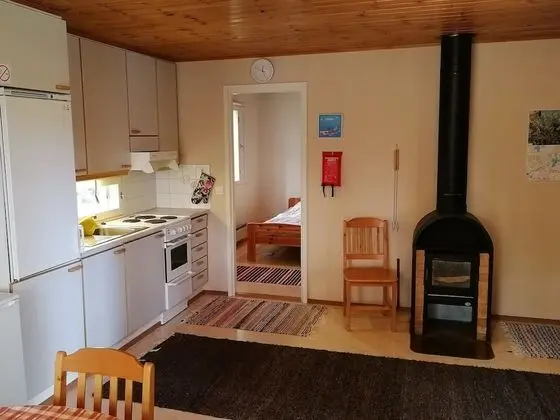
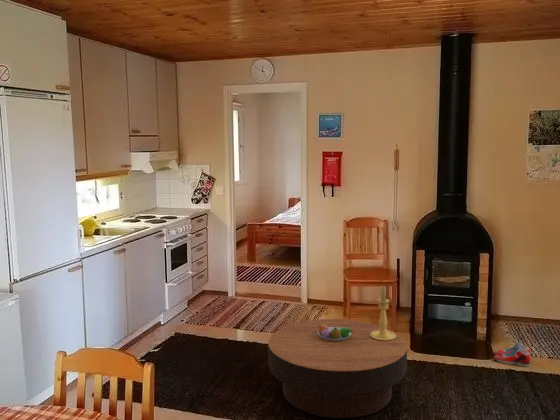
+ coffee table [267,318,408,419]
+ shoe [492,342,531,367]
+ fruit bowl [317,324,352,341]
+ candle holder [370,285,396,341]
